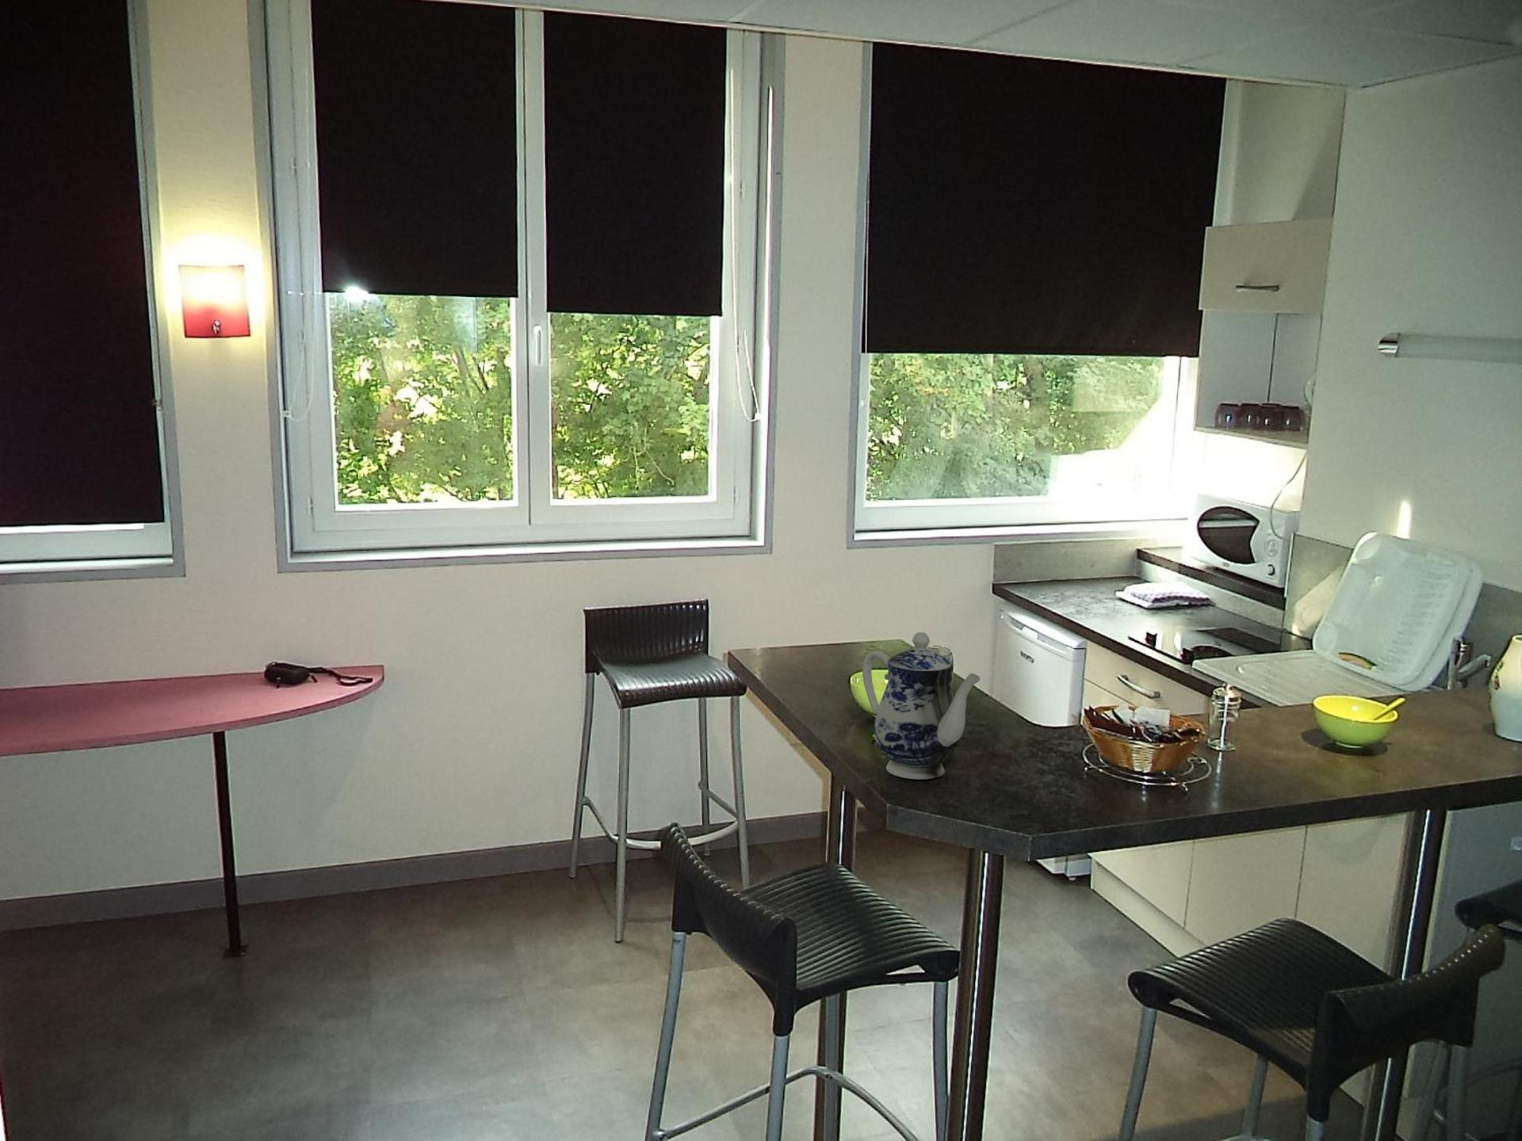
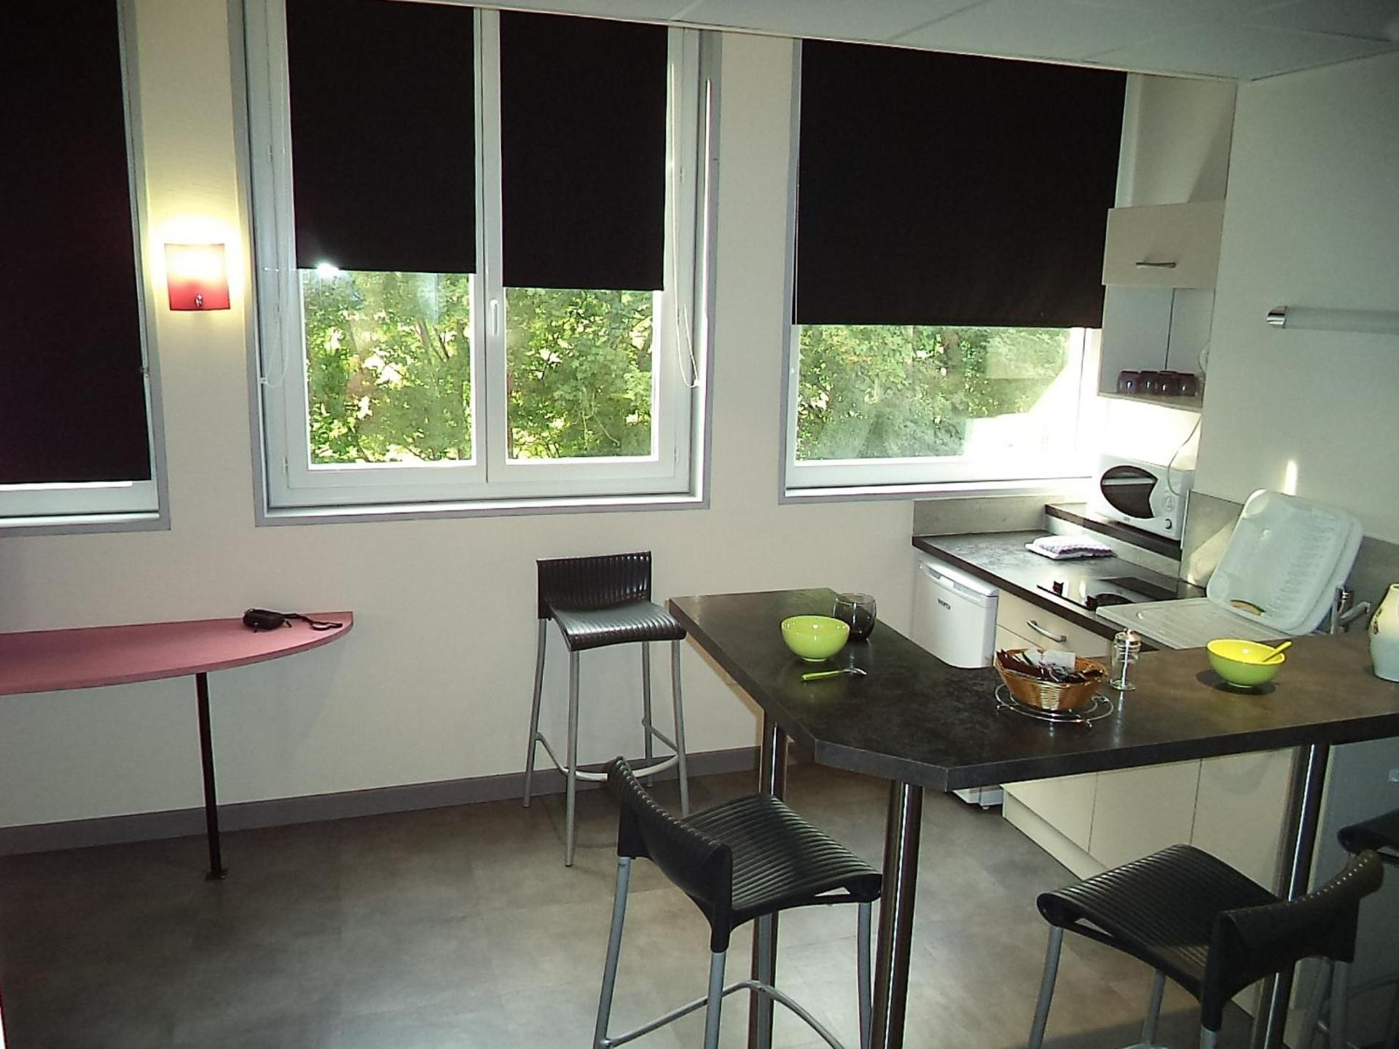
- teapot [862,632,982,780]
